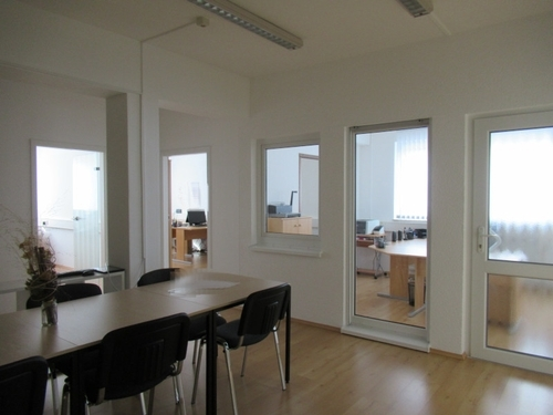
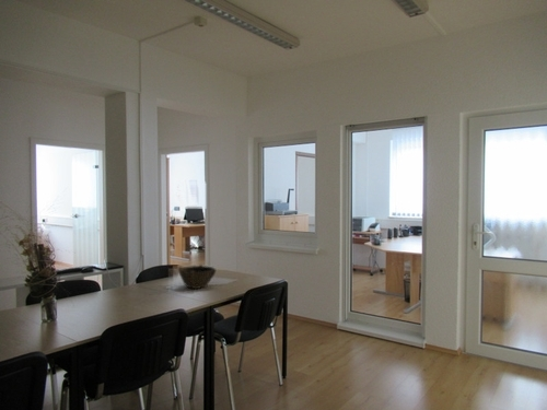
+ bowl [177,263,217,290]
